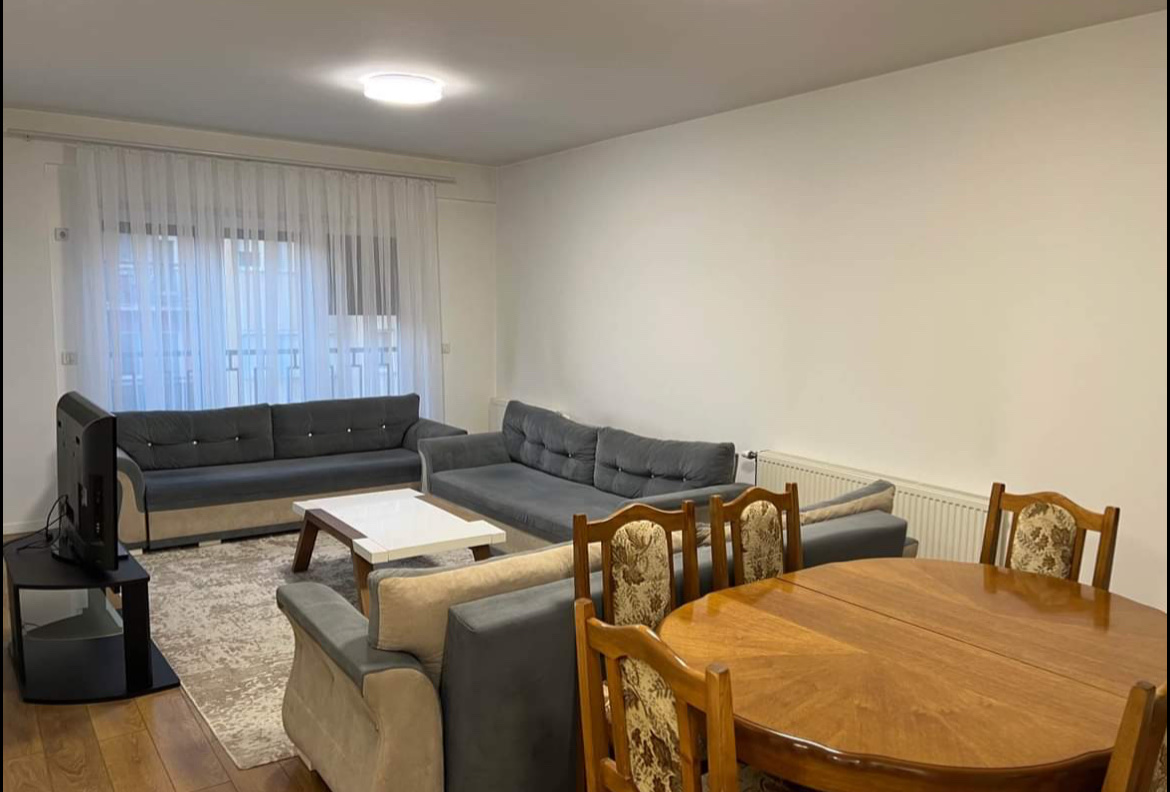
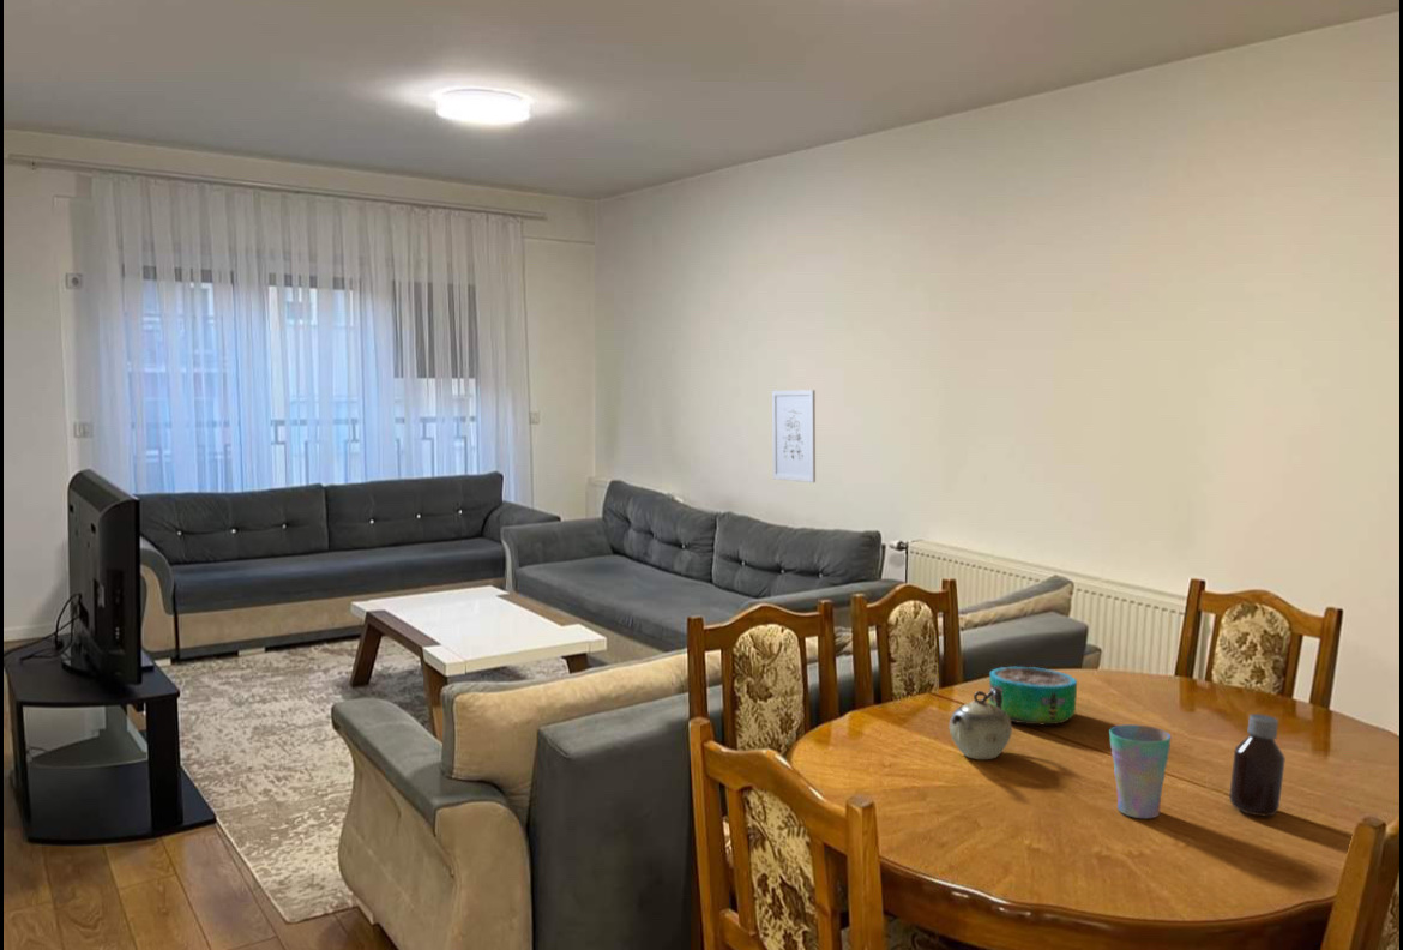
+ bottle [1228,712,1287,817]
+ wall art [771,389,817,483]
+ teapot [947,687,1013,760]
+ decorative bowl [987,666,1078,726]
+ cup [1108,723,1173,819]
